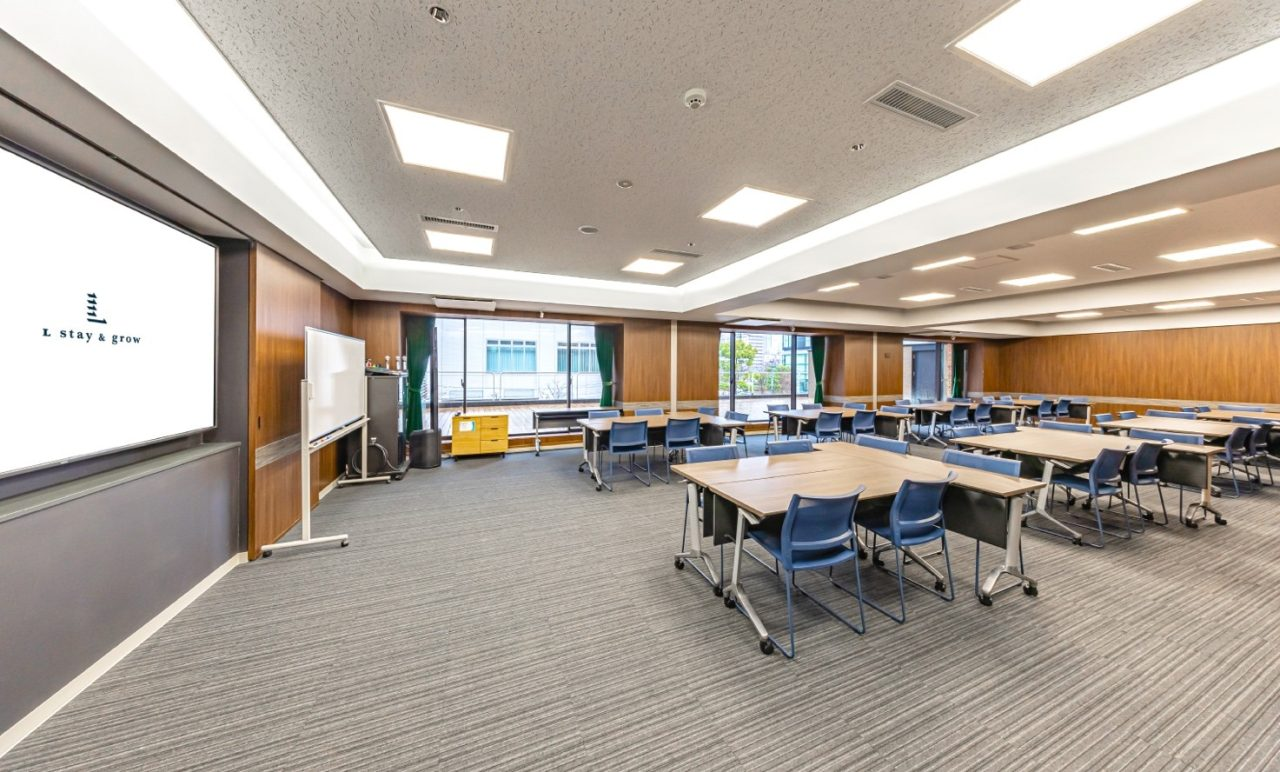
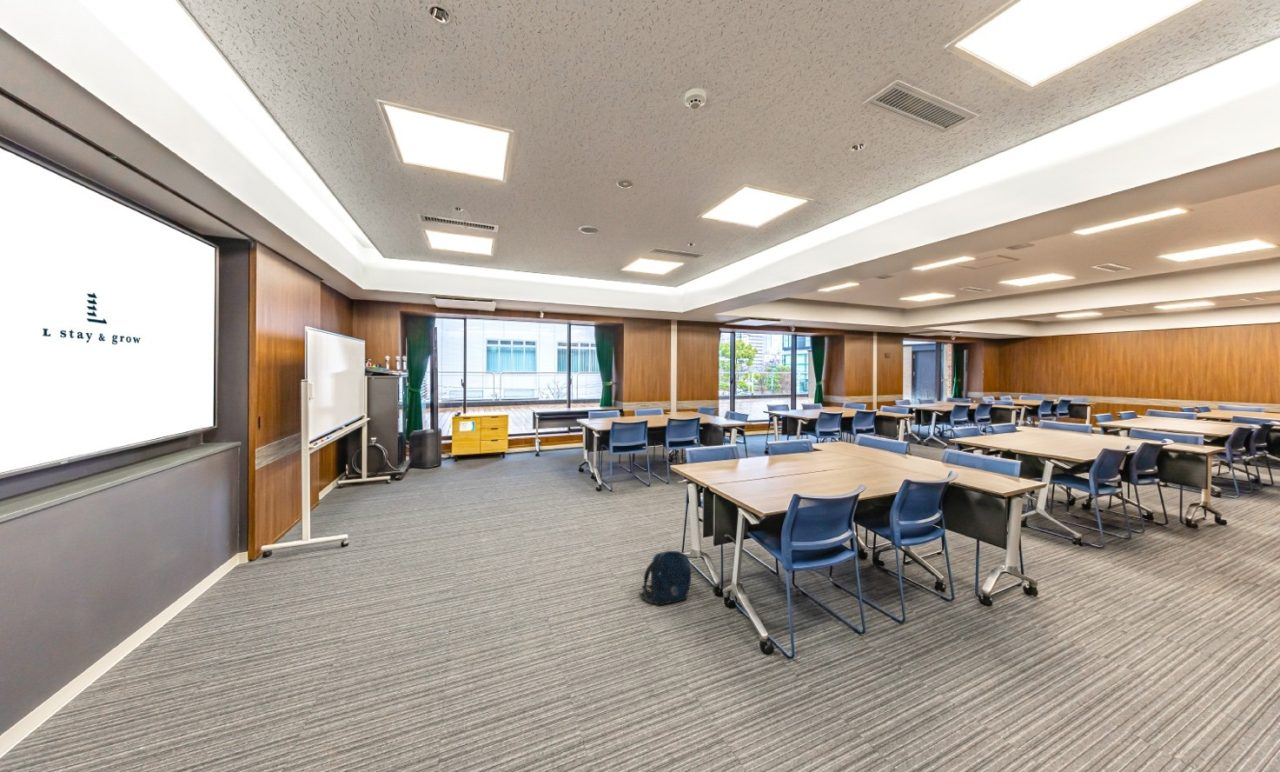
+ backpack [638,550,692,606]
